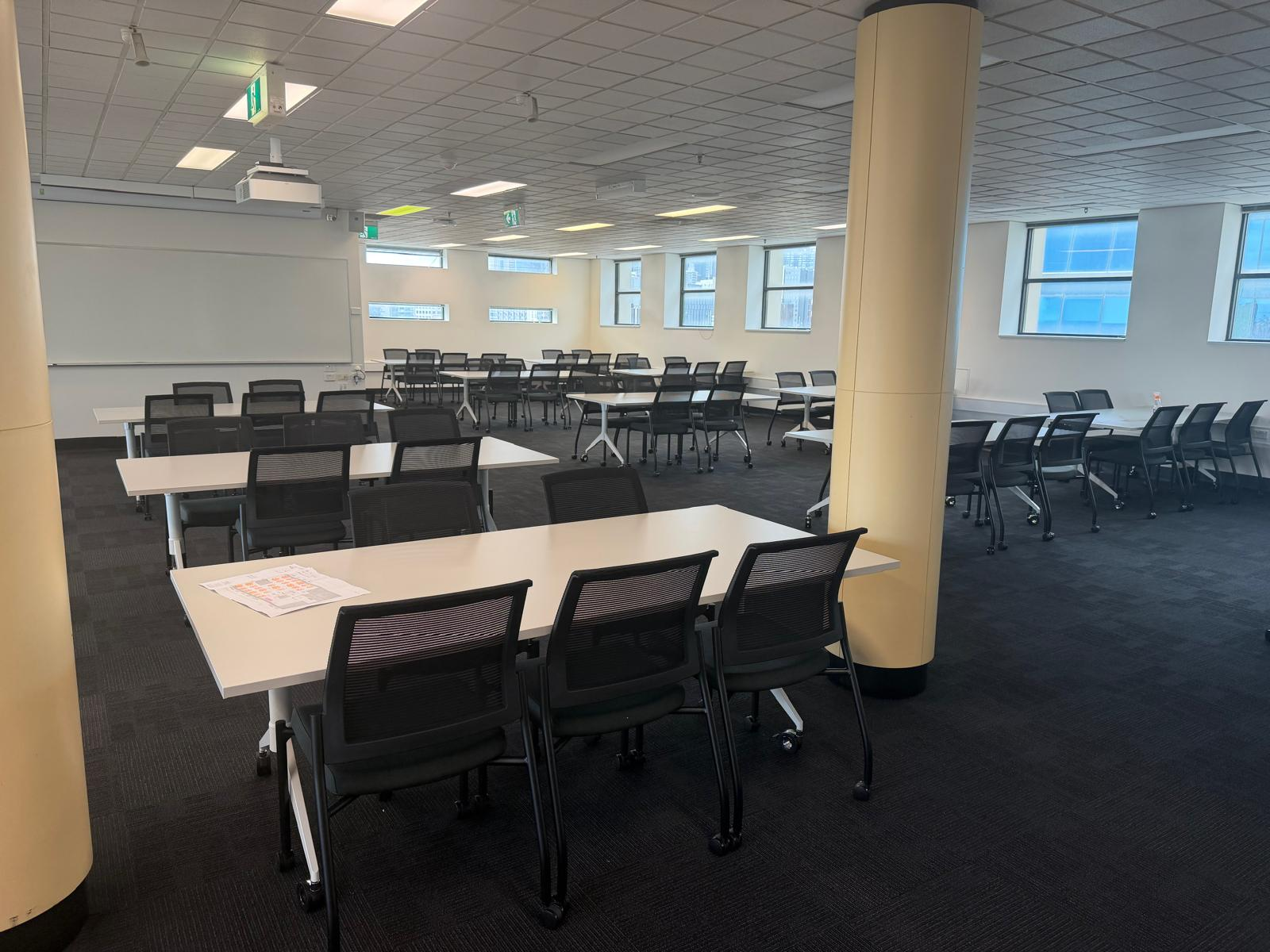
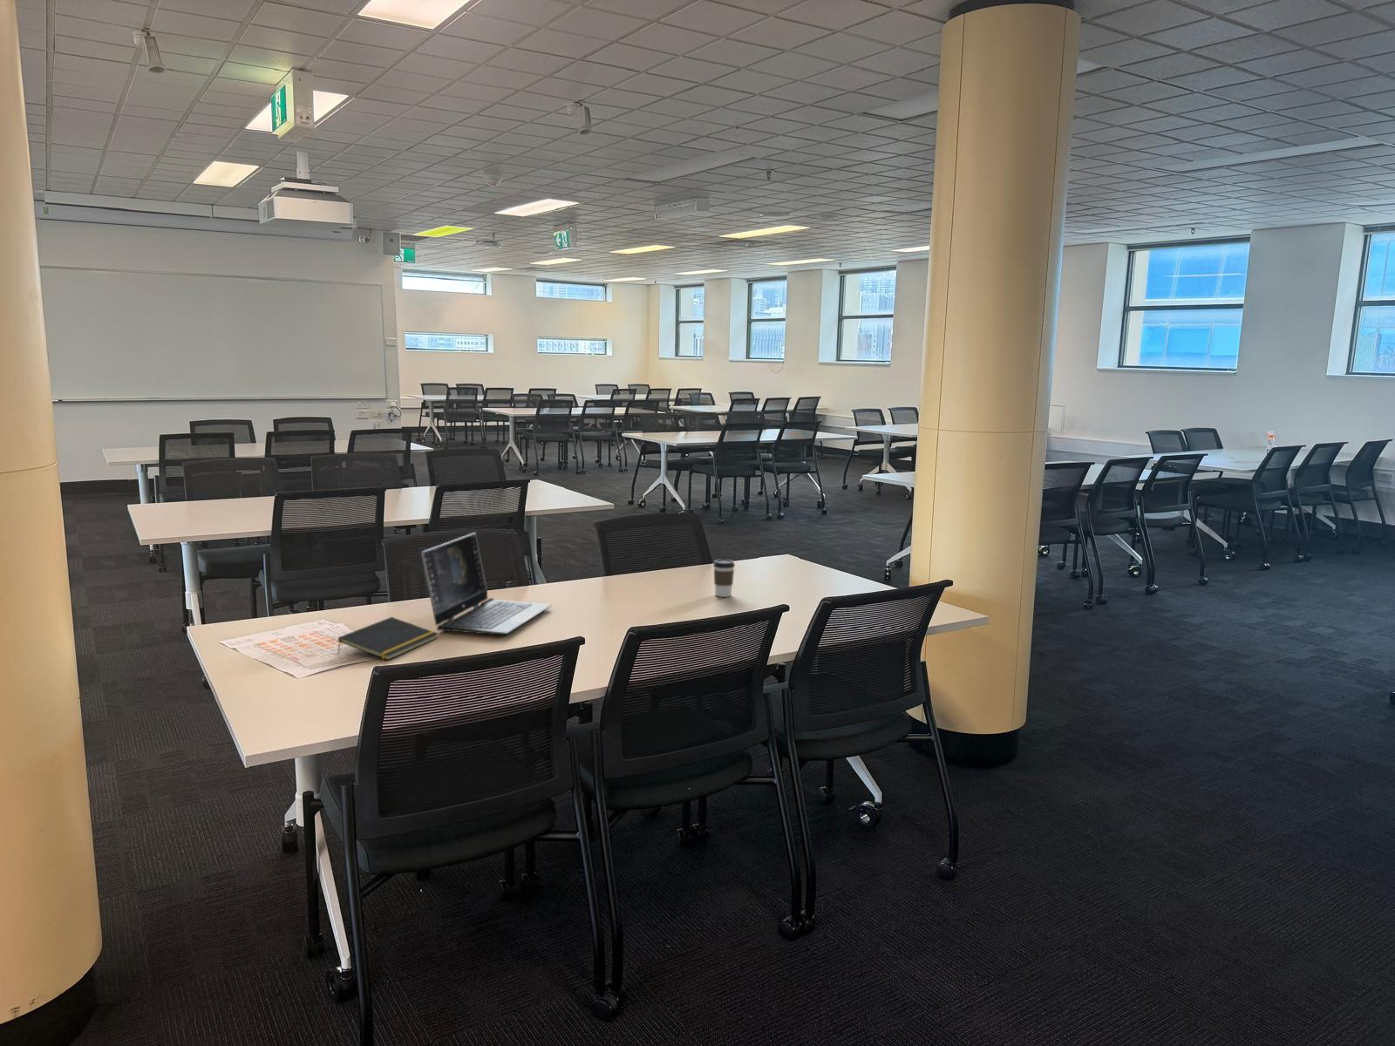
+ coffee cup [712,558,736,598]
+ notepad [336,616,439,660]
+ laptop [421,532,553,635]
